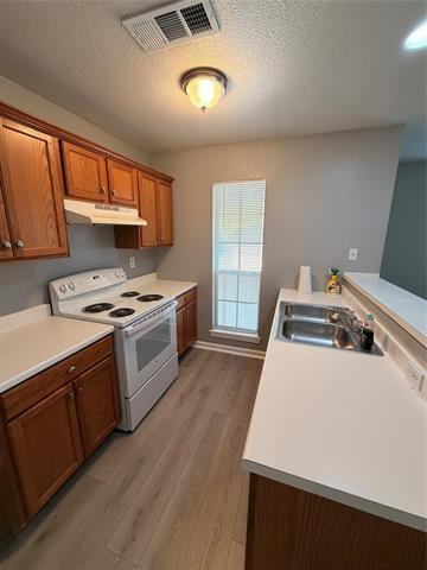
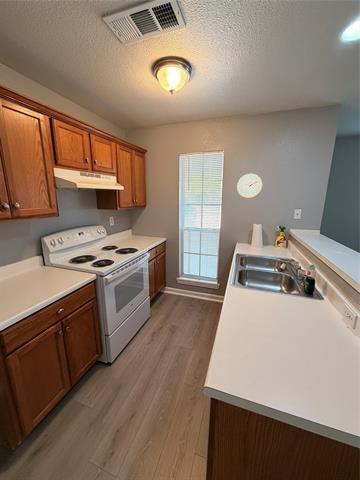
+ wall clock [236,173,263,199]
